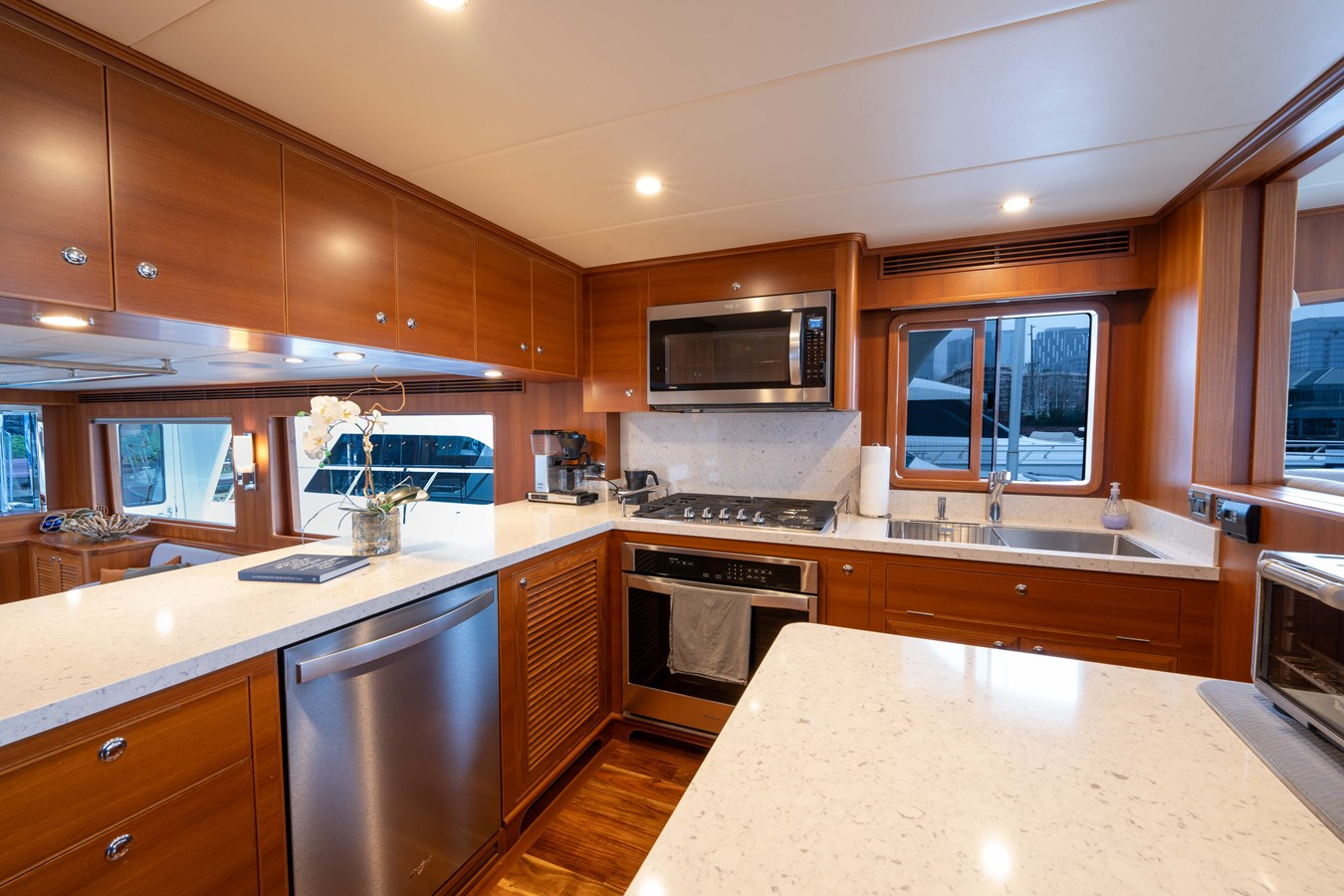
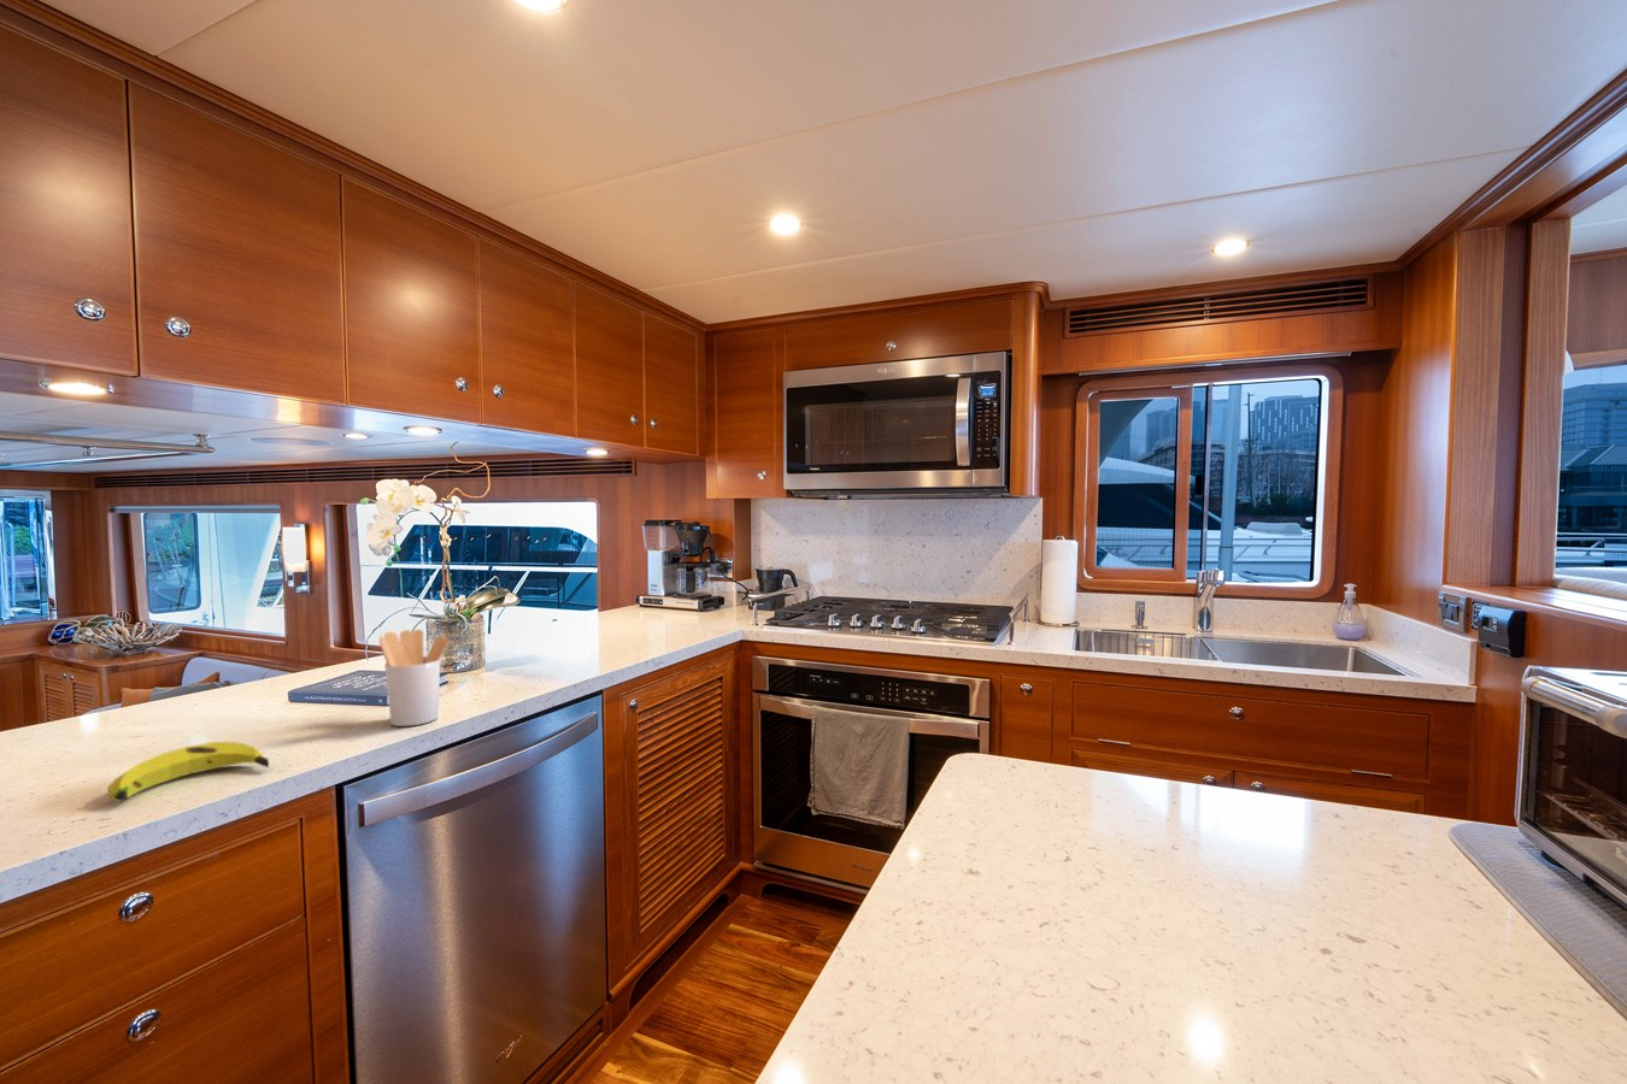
+ banana [108,740,270,803]
+ utensil holder [379,629,449,727]
